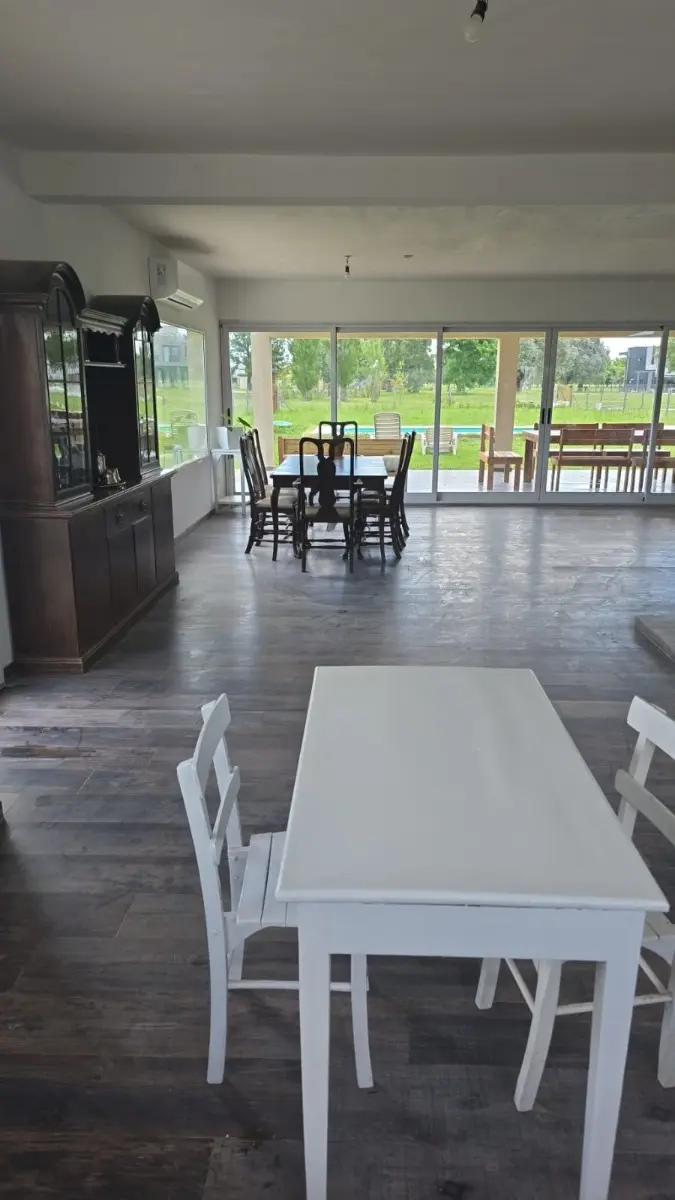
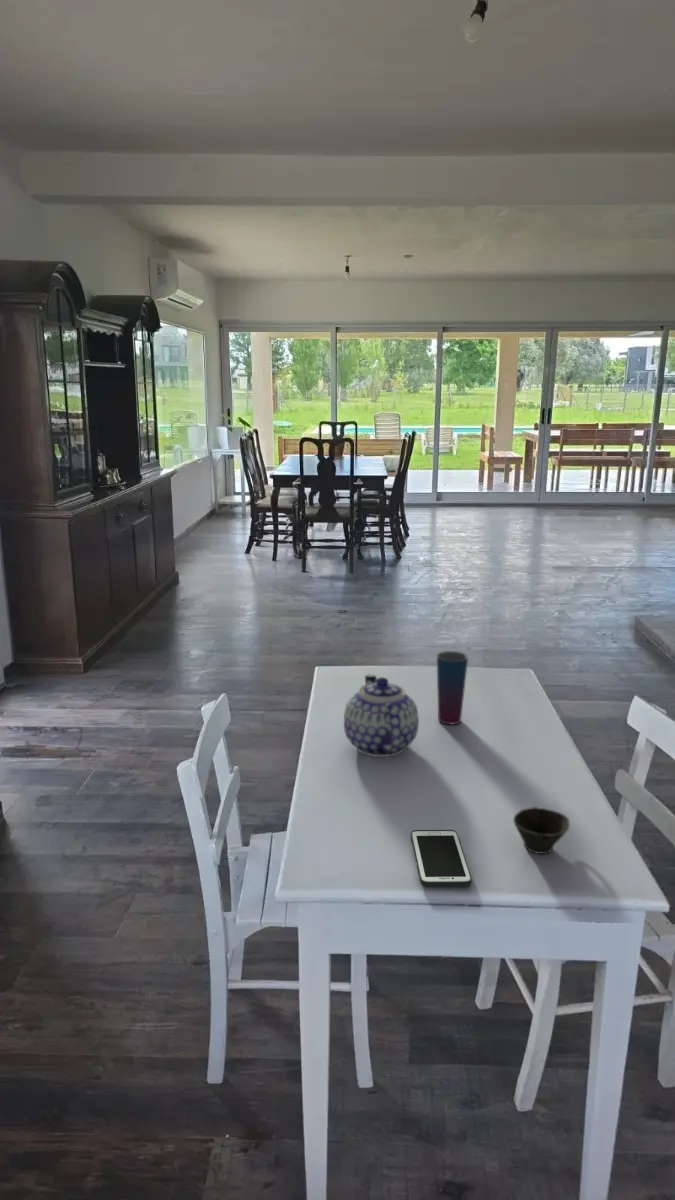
+ cup [436,650,469,725]
+ cell phone [410,829,473,888]
+ cup [513,806,571,855]
+ teapot [343,674,420,758]
